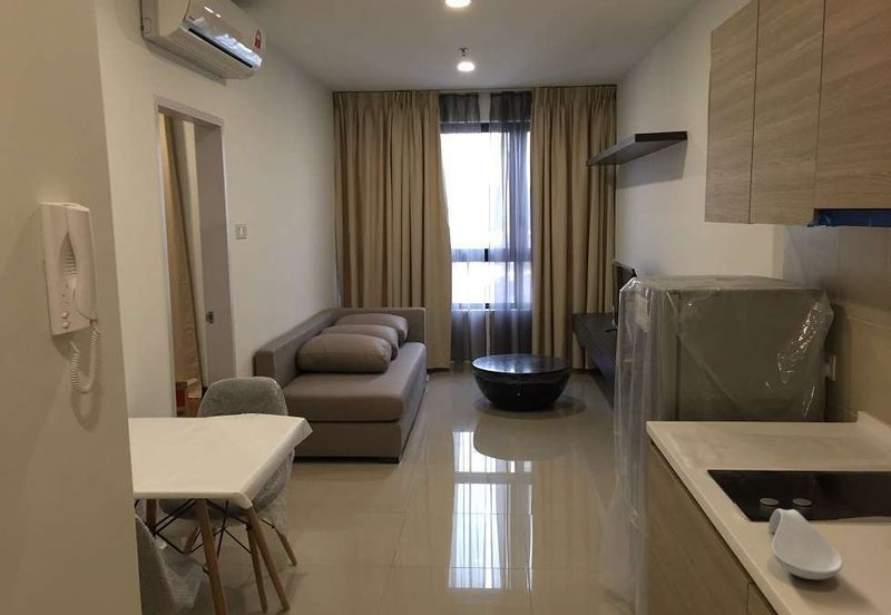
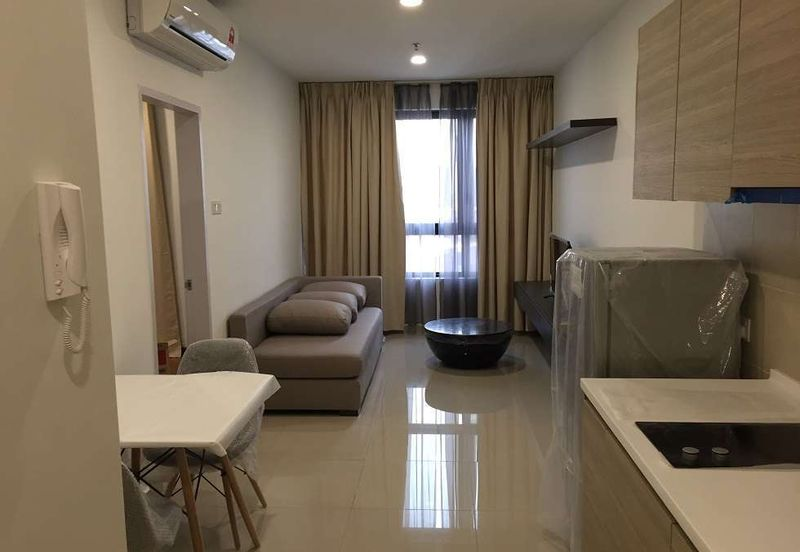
- spoon rest [767,508,844,580]
